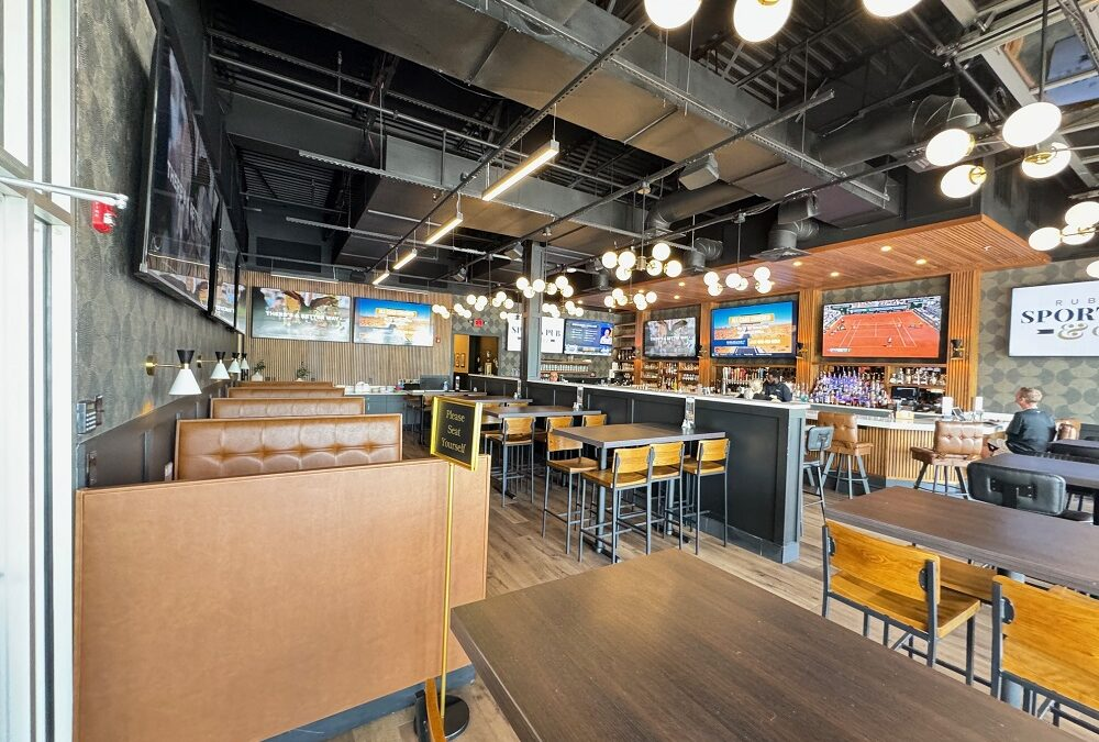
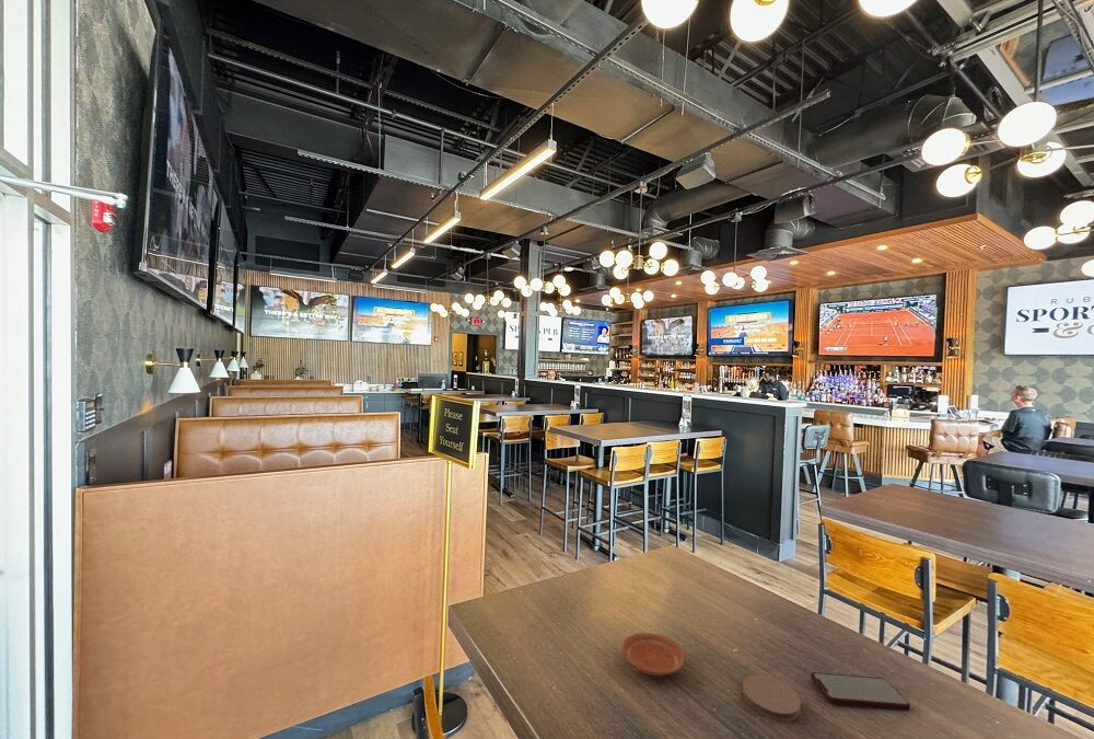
+ plate [620,632,686,677]
+ coaster [742,673,802,723]
+ smartphone [810,671,911,712]
